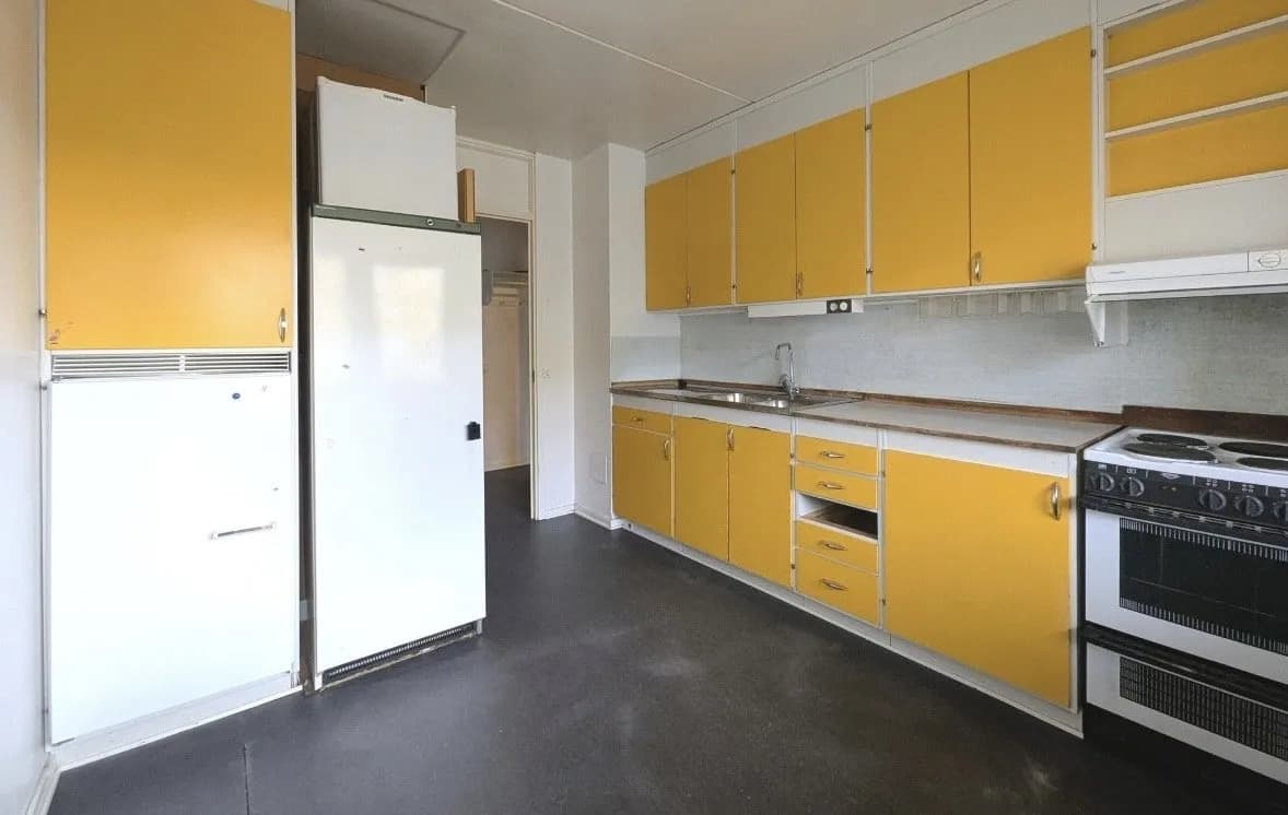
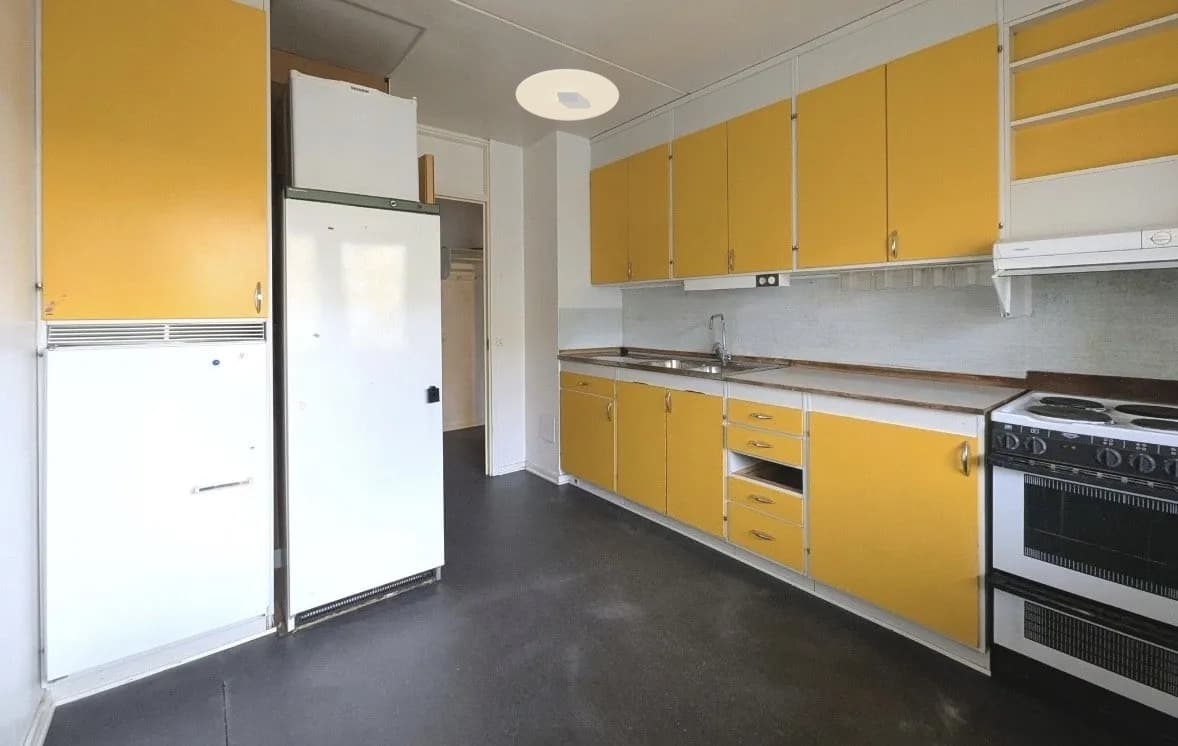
+ ceiling light [515,68,620,122]
